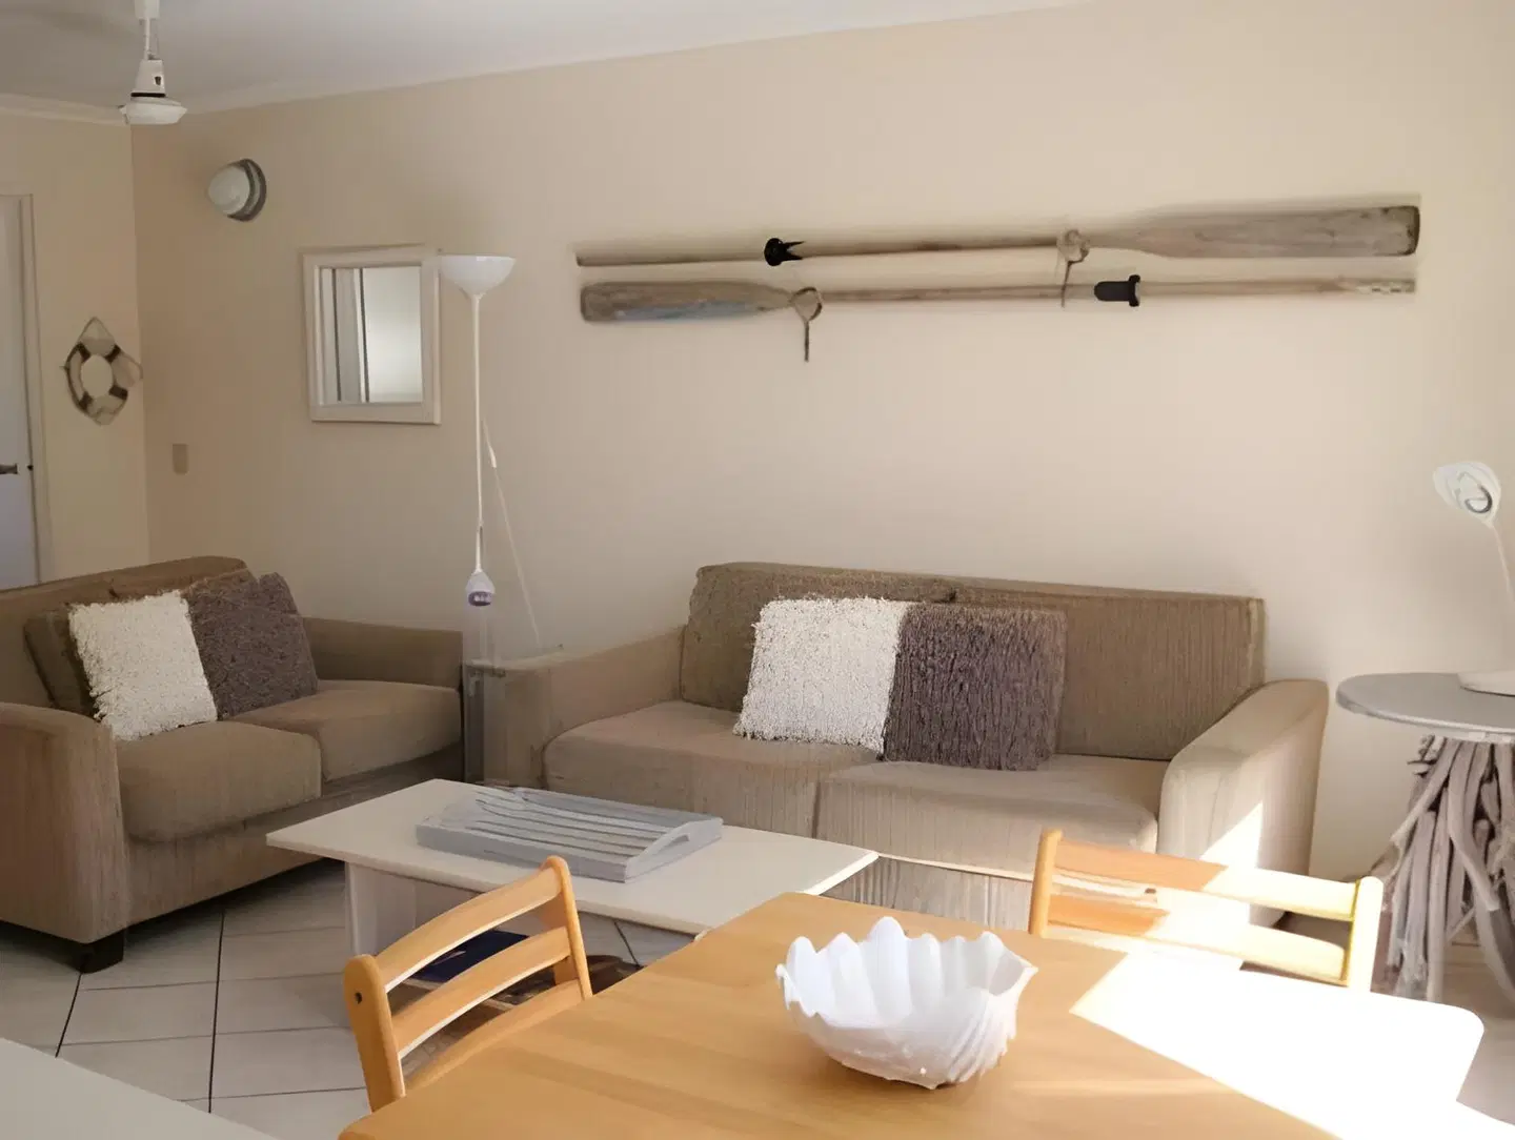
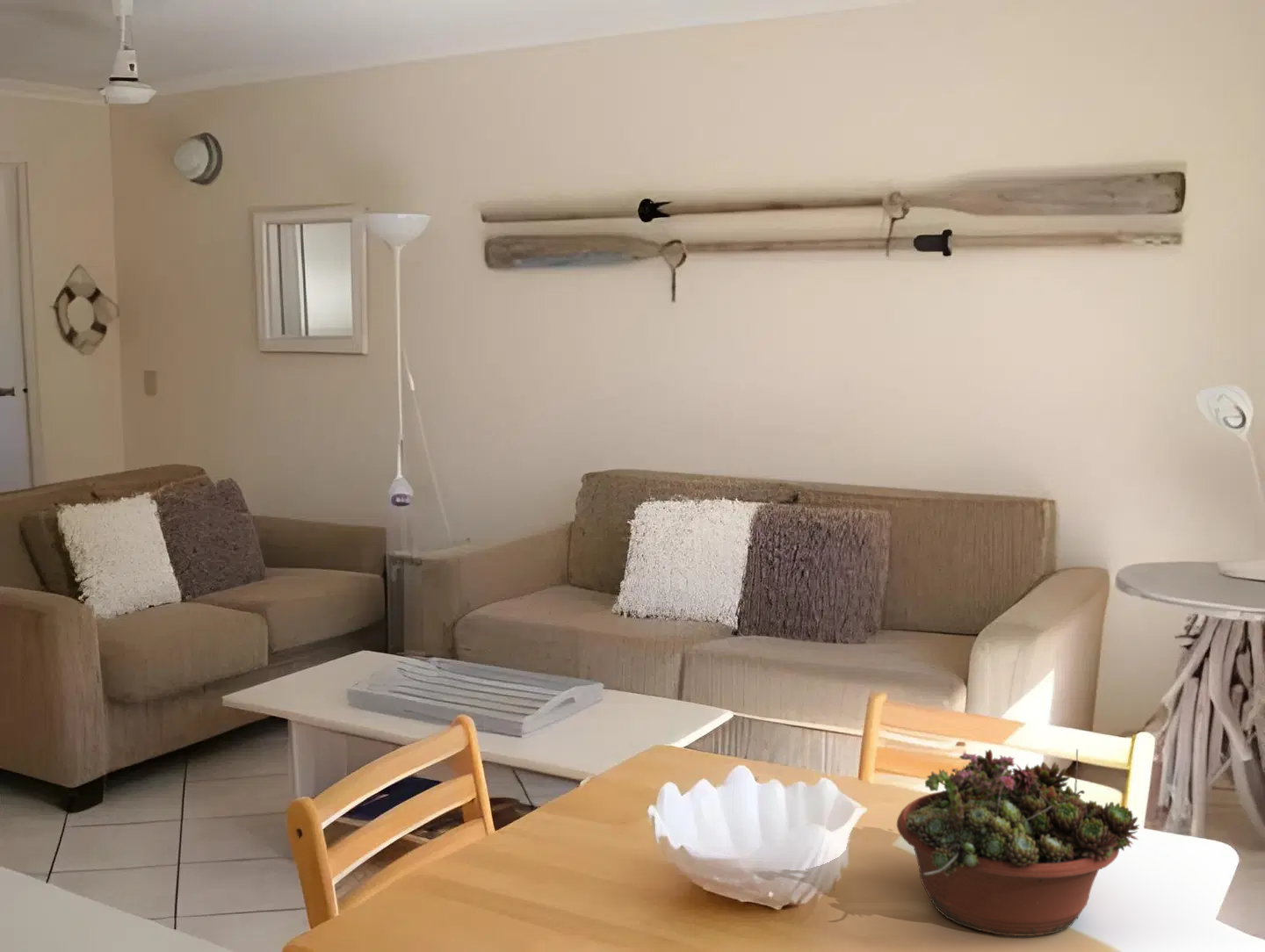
+ succulent planter [896,748,1140,937]
